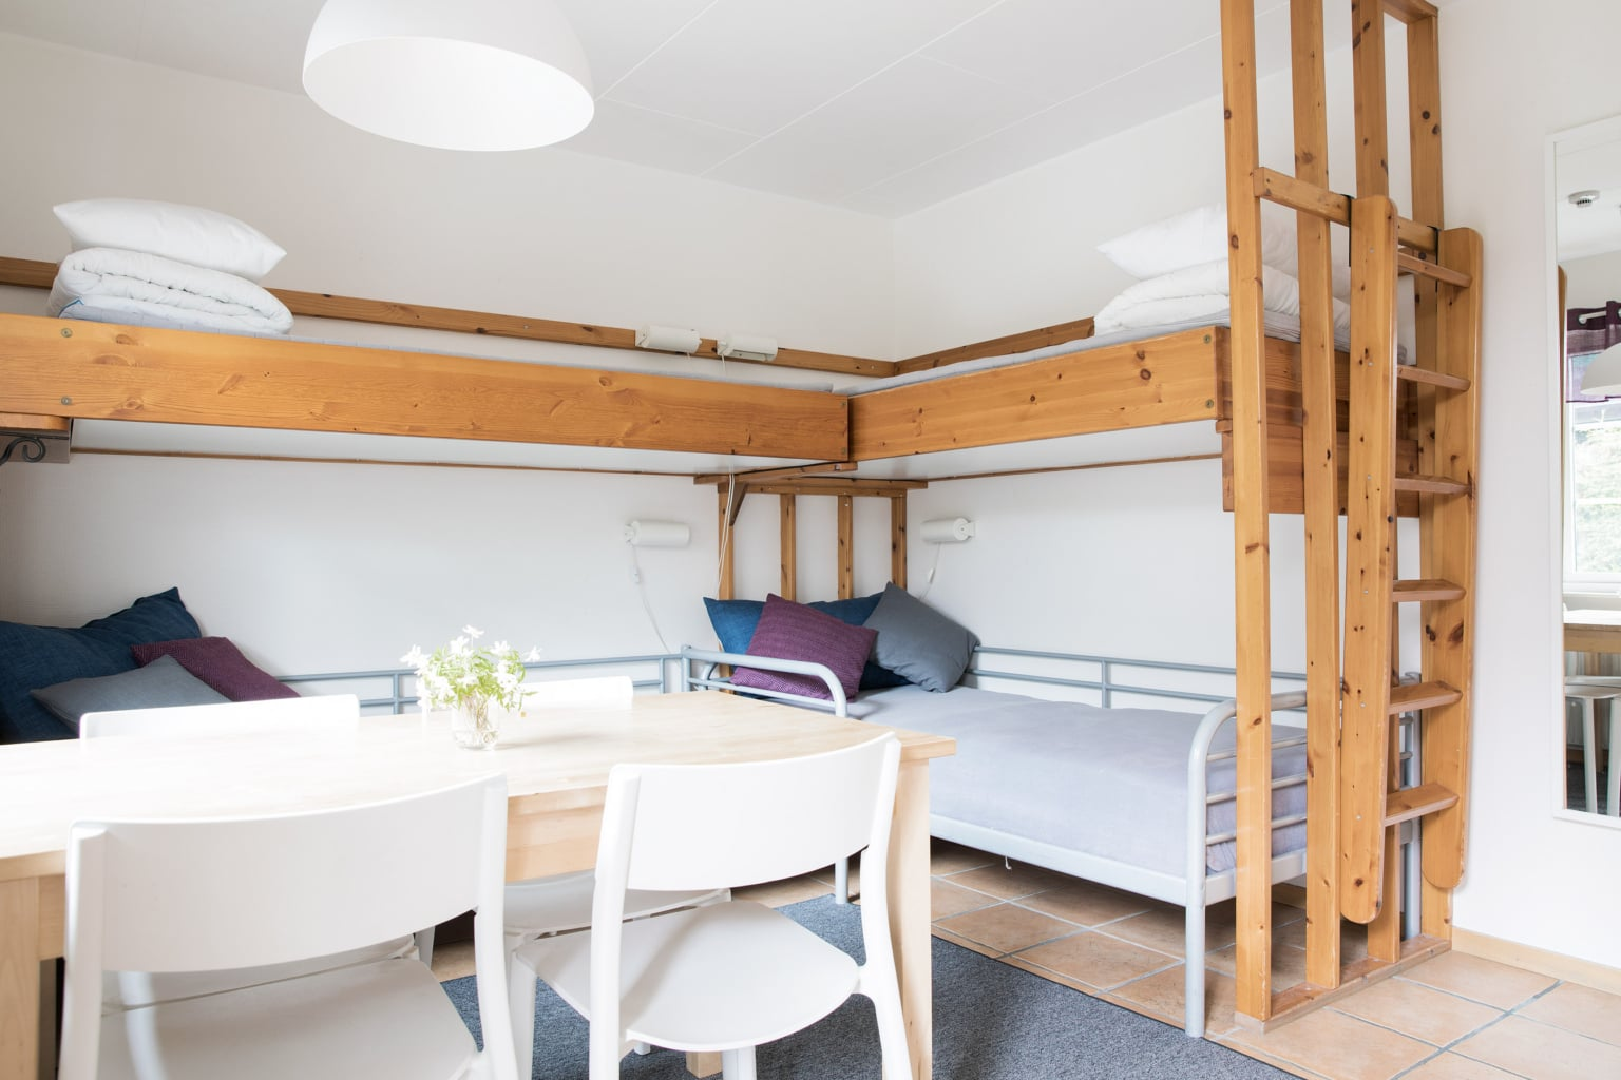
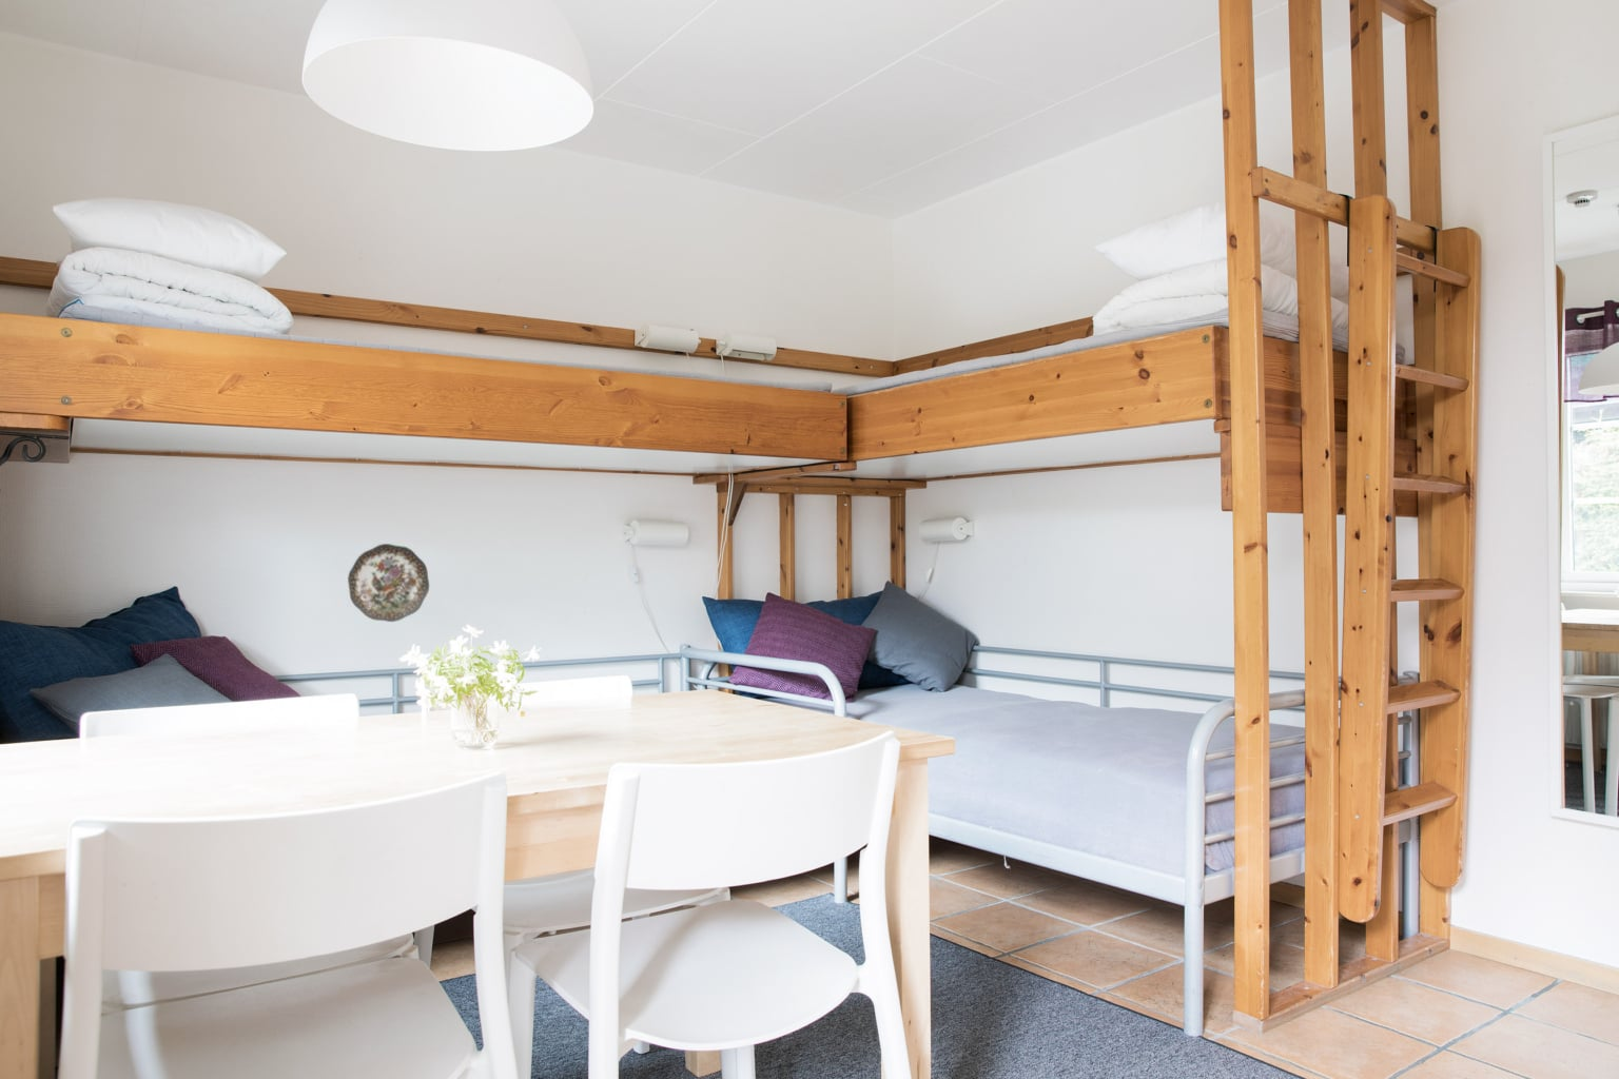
+ decorative plate [347,543,430,623]
